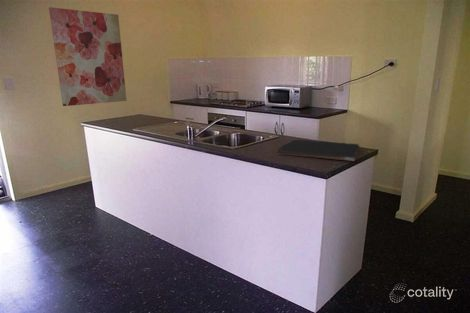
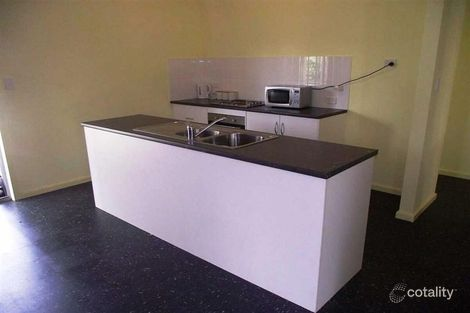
- cutting board [276,139,360,162]
- wall art [48,6,128,107]
